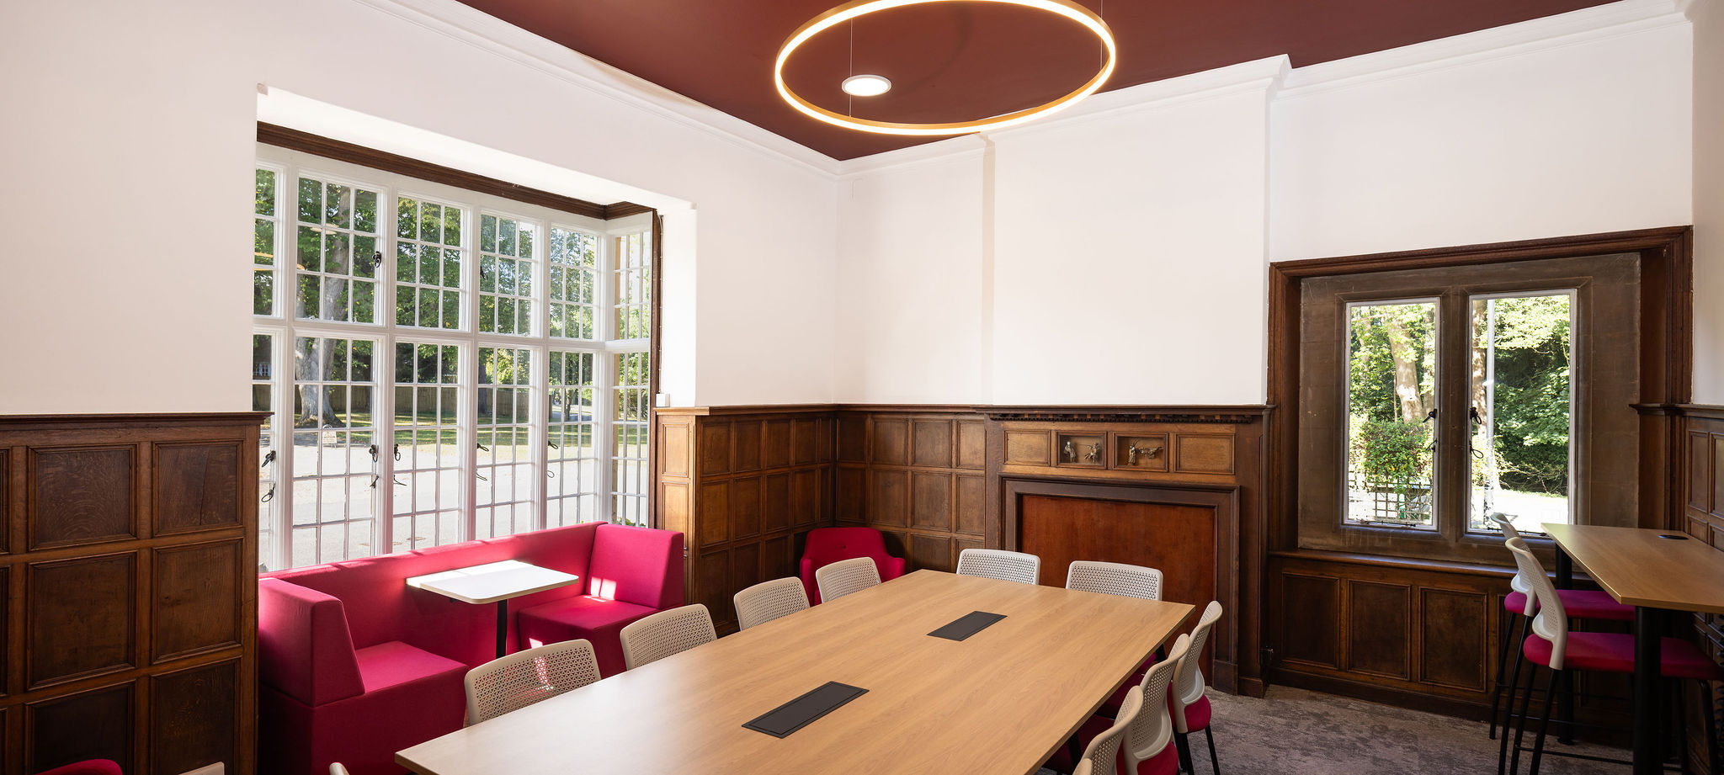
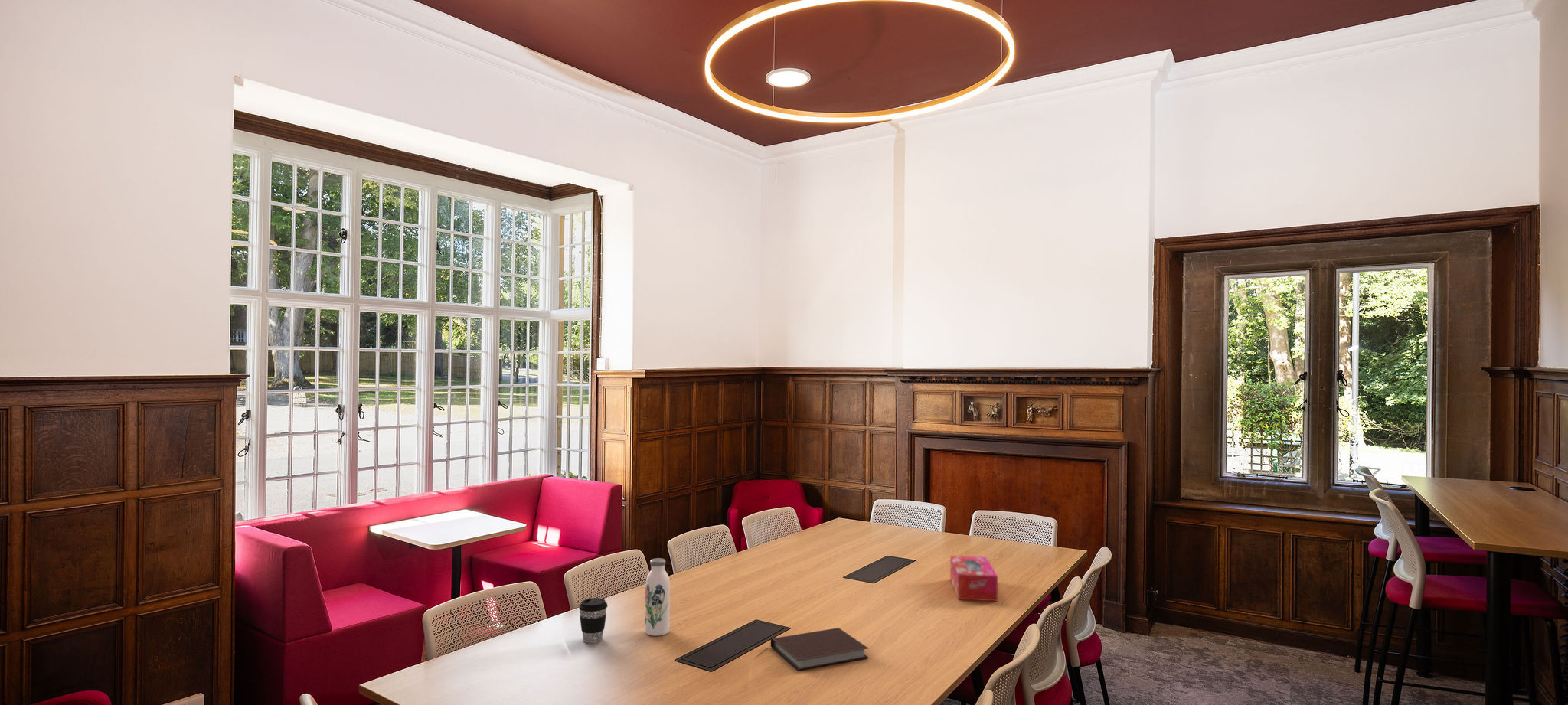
+ water bottle [645,557,671,637]
+ tissue box [949,555,998,602]
+ notebook [770,627,869,671]
+ coffee cup [578,597,608,645]
